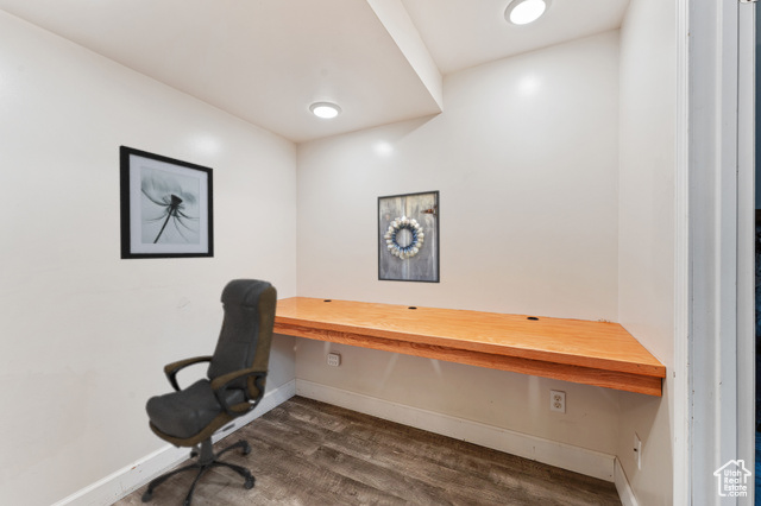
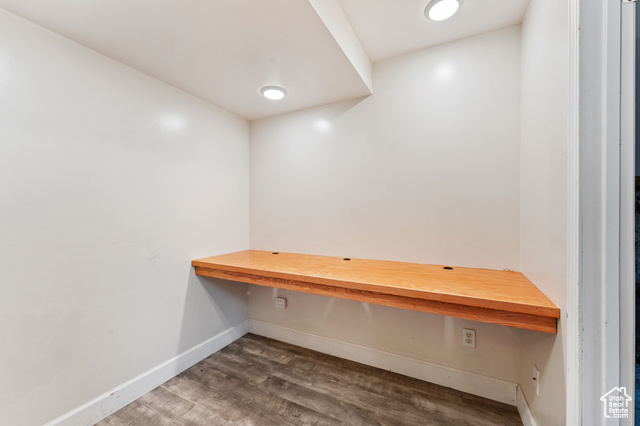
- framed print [376,189,441,284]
- office chair [139,278,278,506]
- wall art [118,144,215,260]
